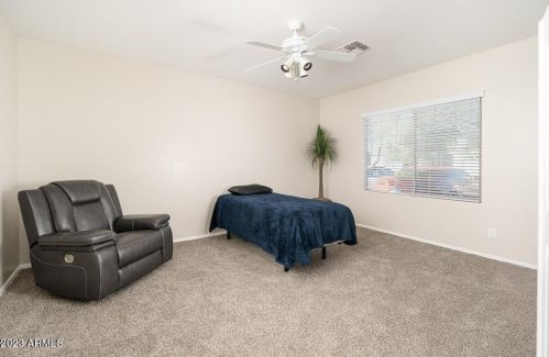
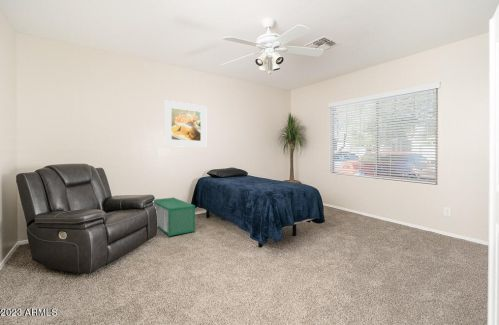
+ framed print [163,100,207,148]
+ storage bin [153,196,196,237]
